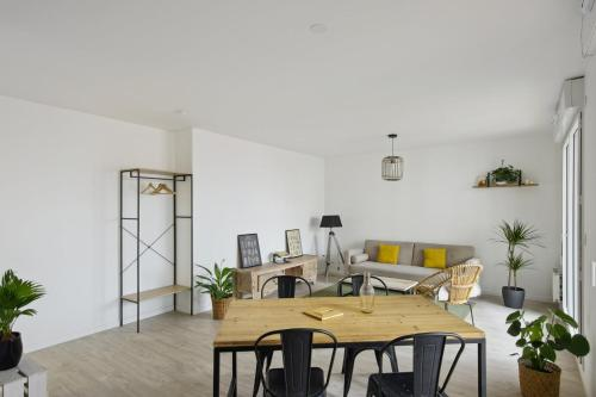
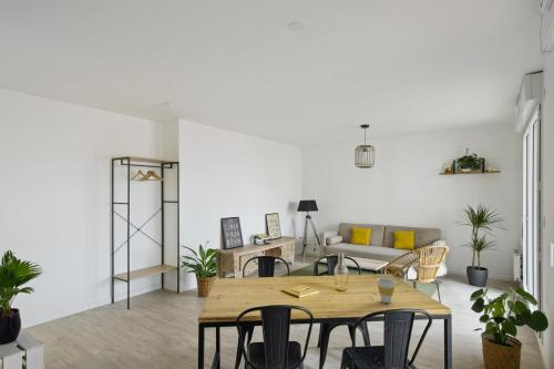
+ cup [377,277,397,304]
